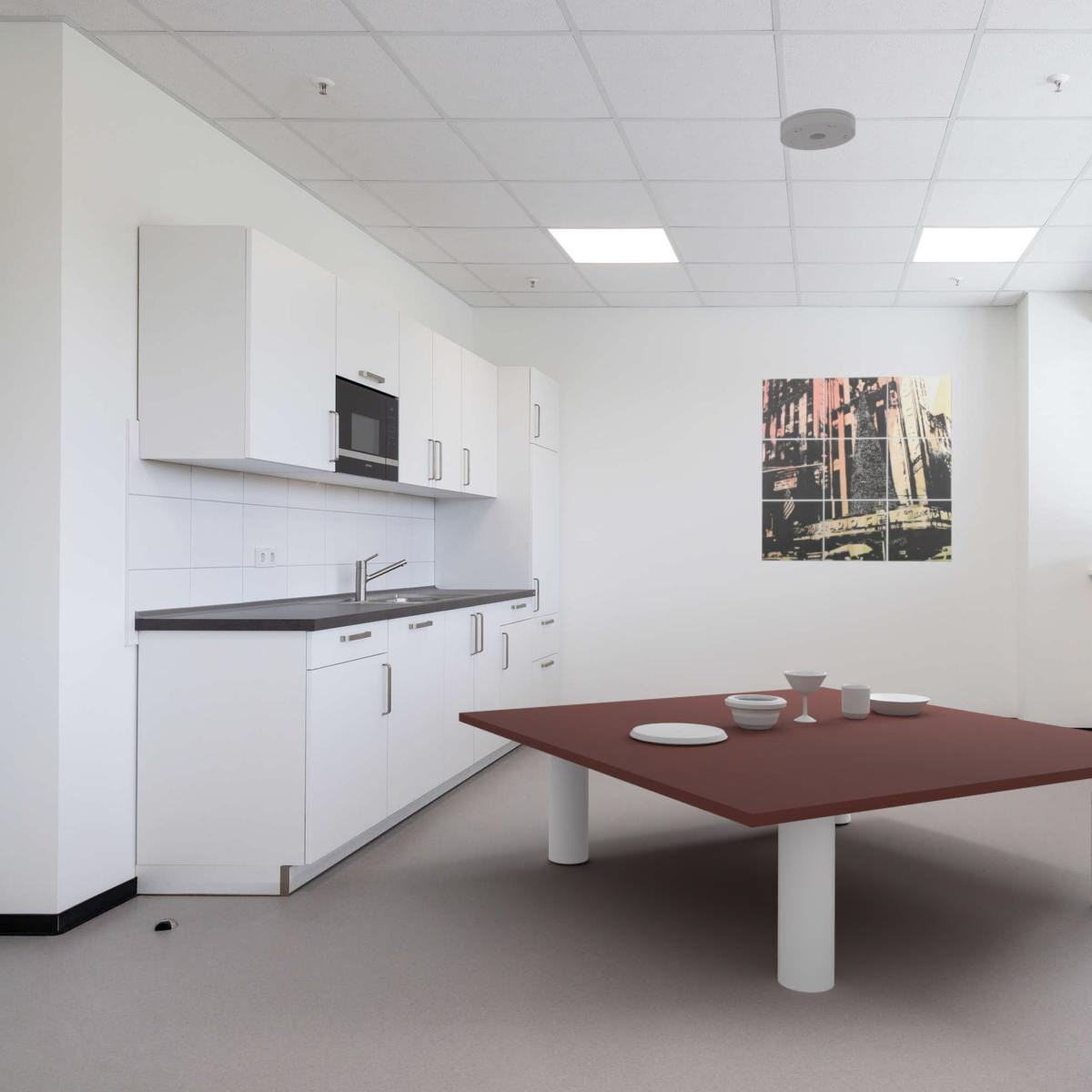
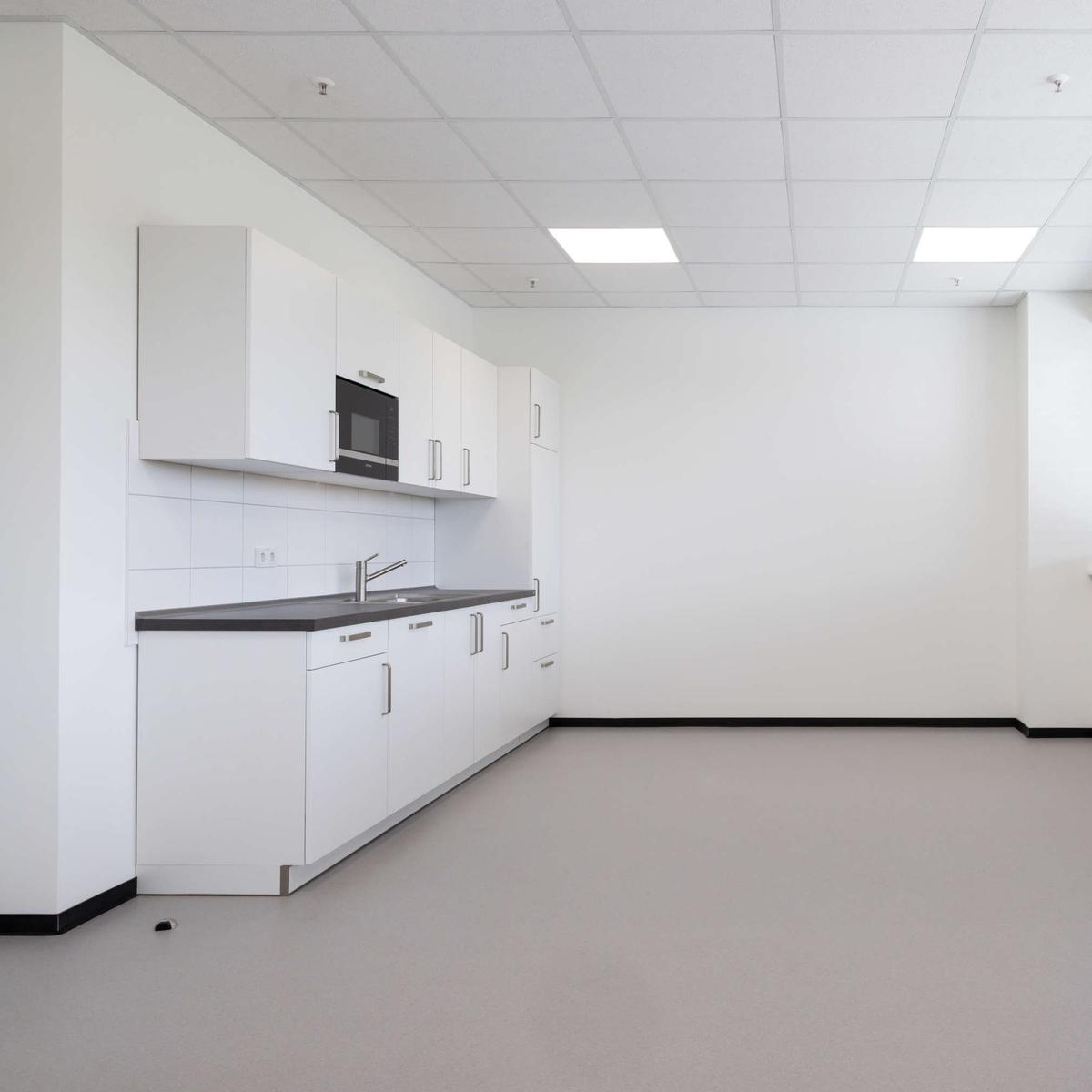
- wall art [761,375,953,562]
- smoke detector [779,107,856,151]
- dining table [458,669,1092,994]
